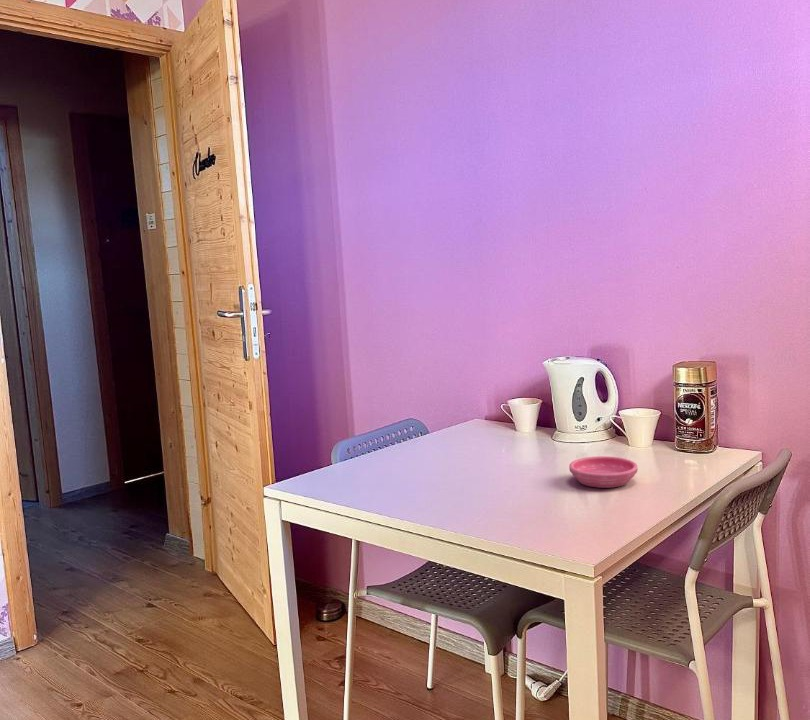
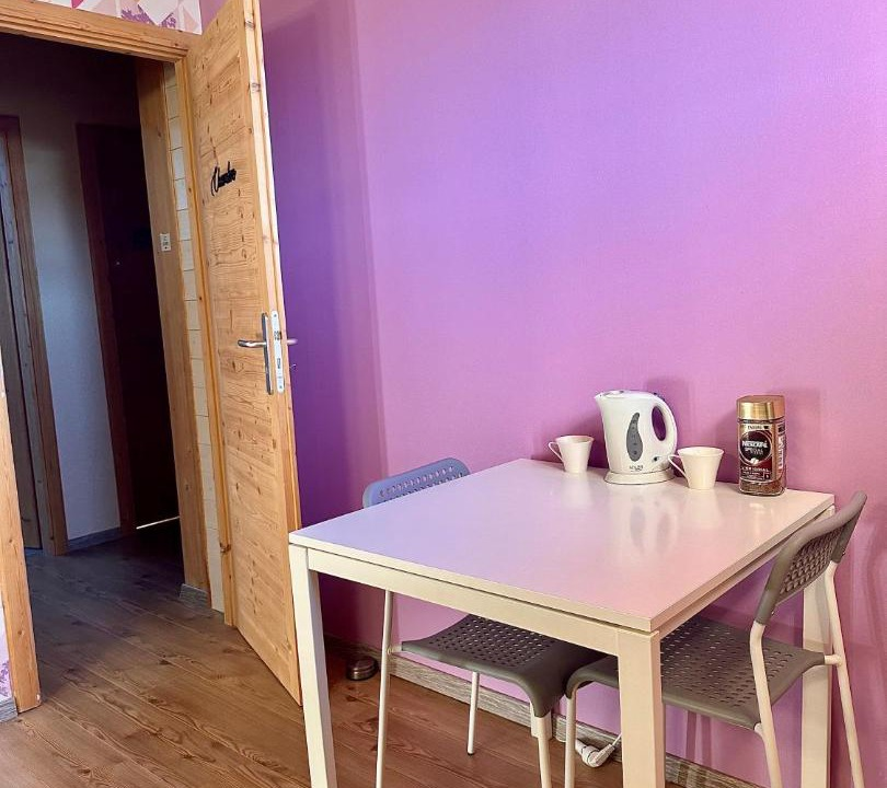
- saucer [568,455,639,489]
